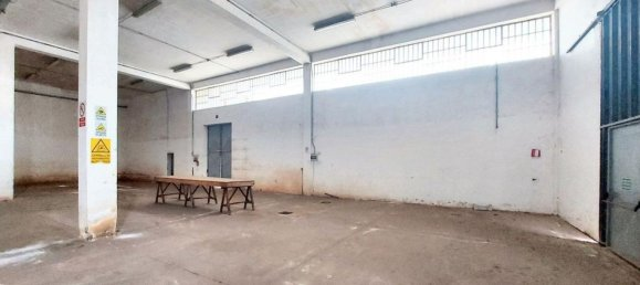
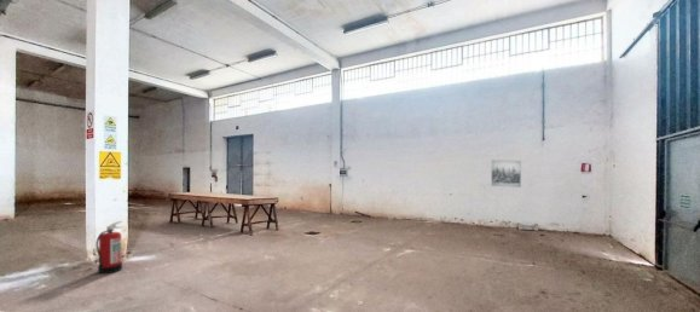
+ fire extinguisher [96,220,125,275]
+ wall art [490,160,522,189]
